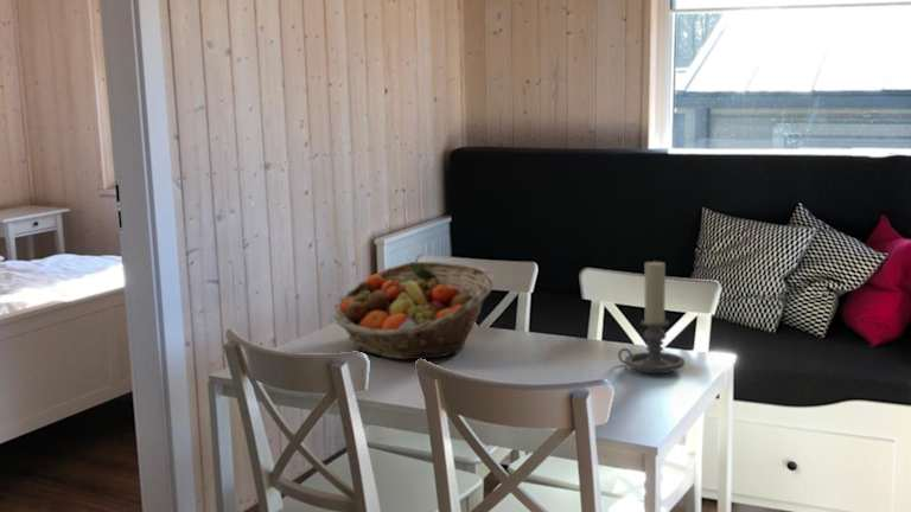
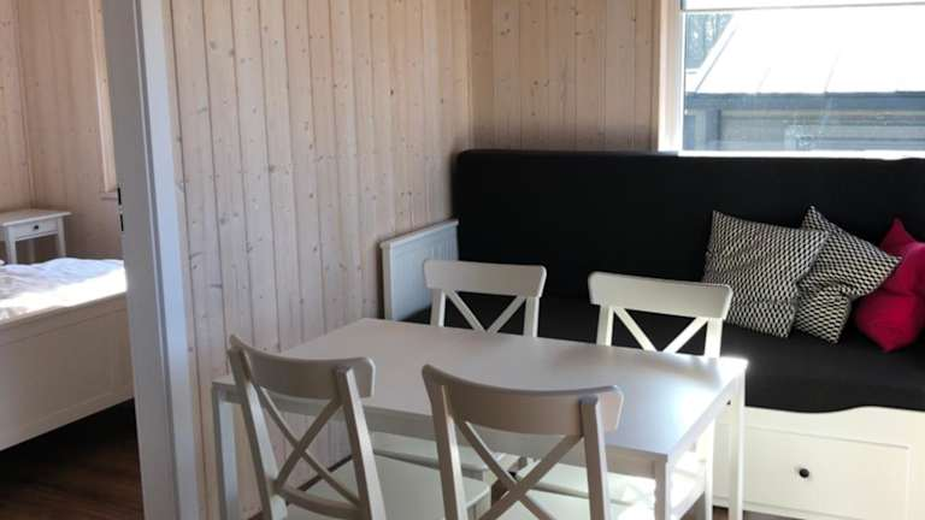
- candle holder [617,261,686,375]
- fruit basket [332,261,496,360]
